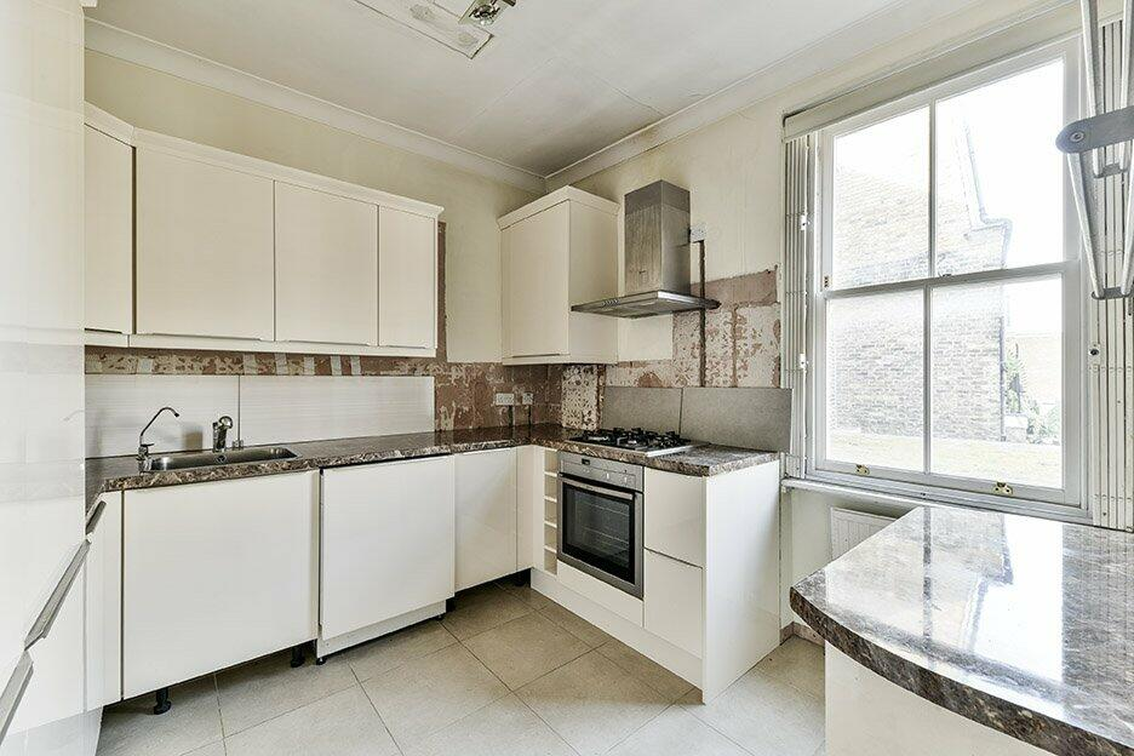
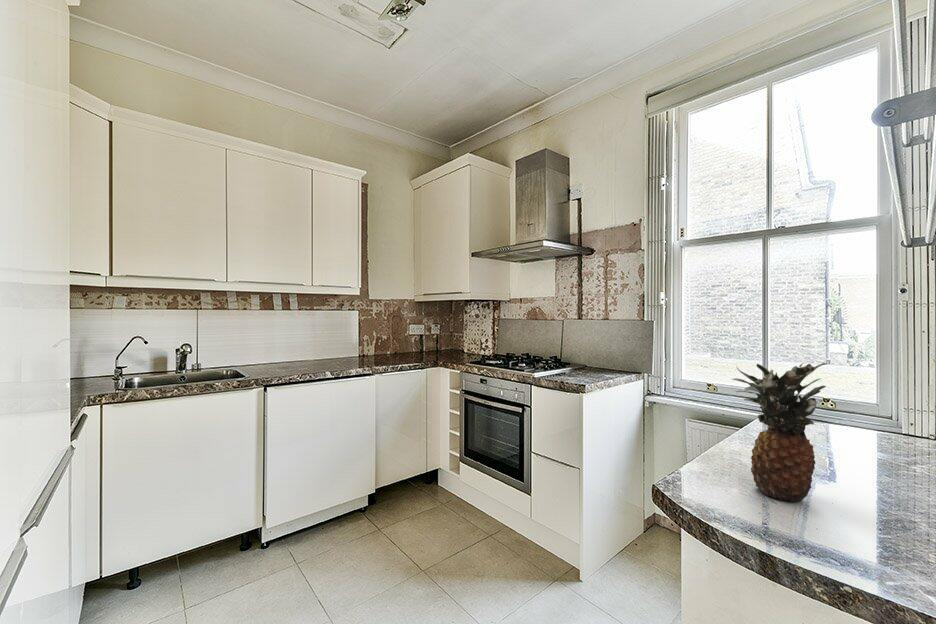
+ fruit [731,362,827,503]
